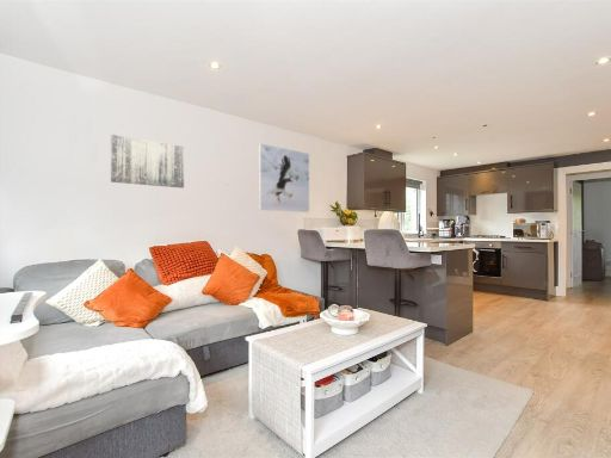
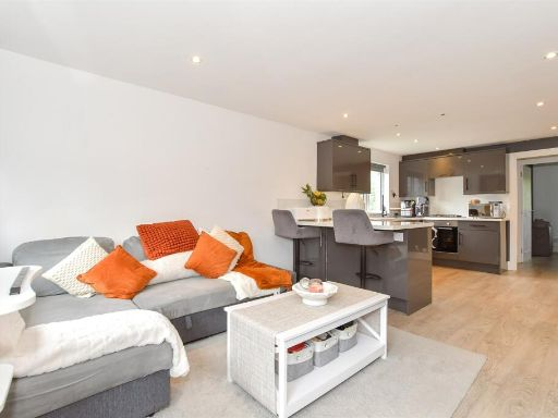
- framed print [258,142,310,213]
- wall art [110,134,185,188]
